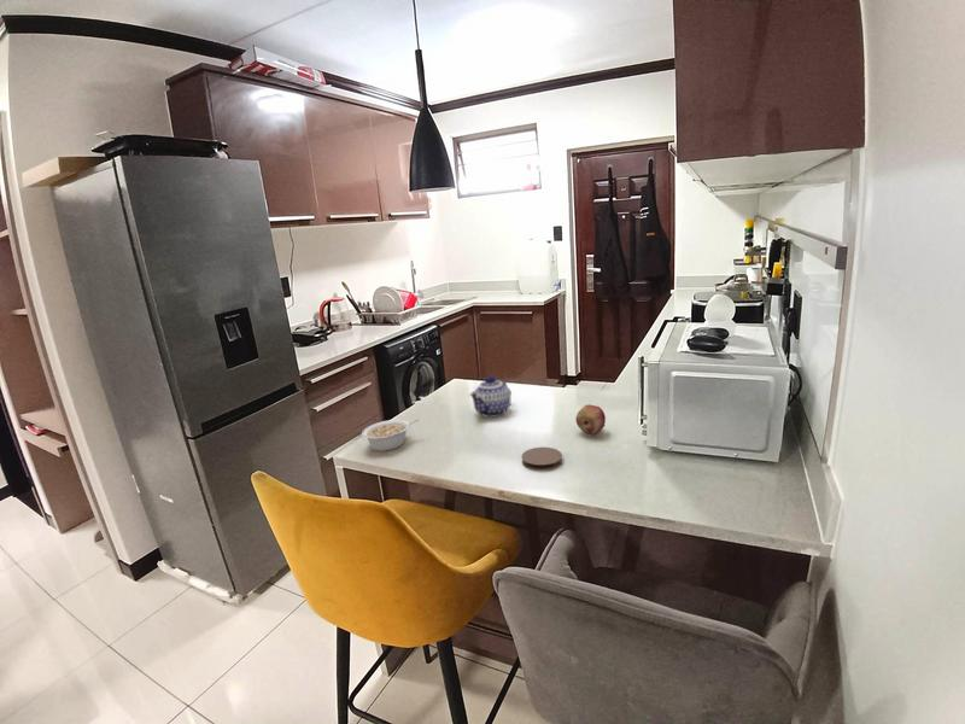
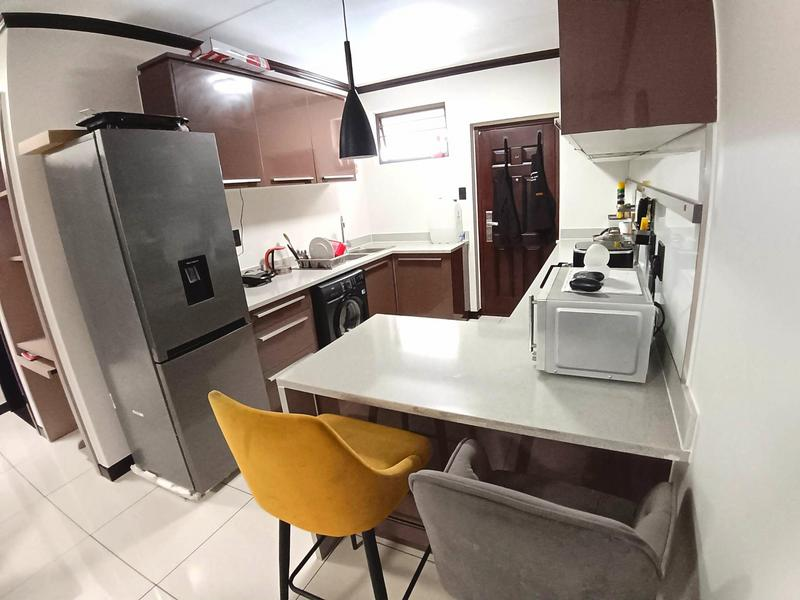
- legume [361,419,420,453]
- fruit [575,403,607,436]
- coaster [521,446,563,472]
- teapot [468,374,513,419]
